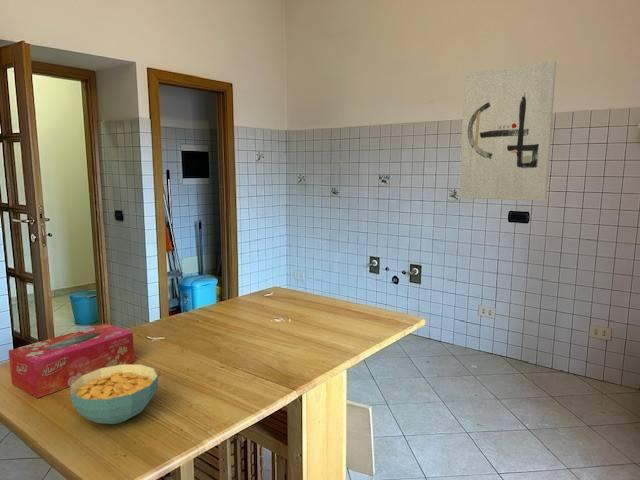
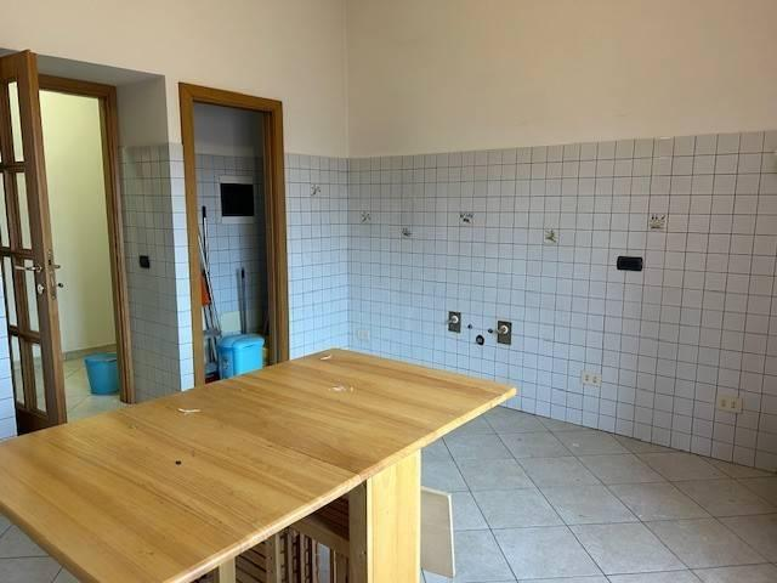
- tissue box [8,322,135,399]
- cereal bowl [69,363,159,425]
- wall art [458,60,557,202]
